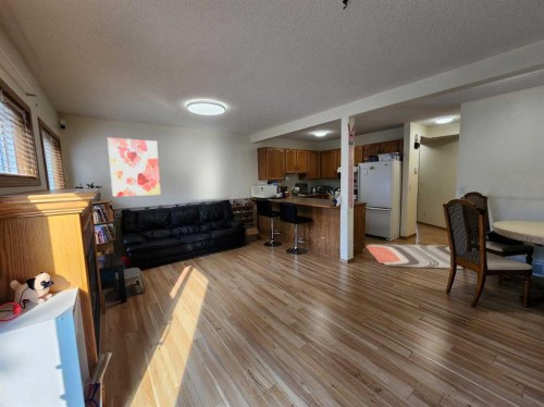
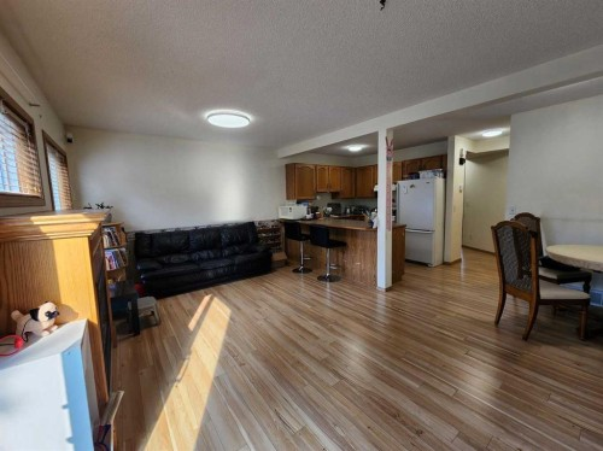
- rug [364,243,463,270]
- wall art [107,136,162,198]
